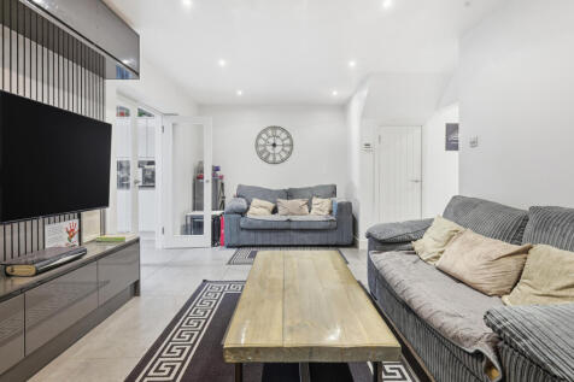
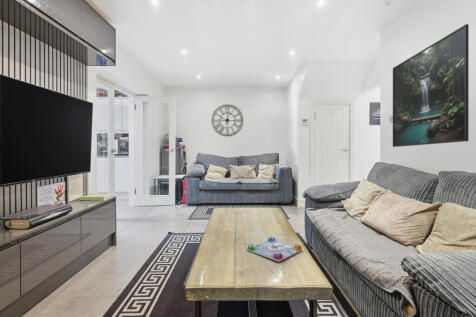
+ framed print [392,23,470,148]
+ board game [246,236,303,262]
